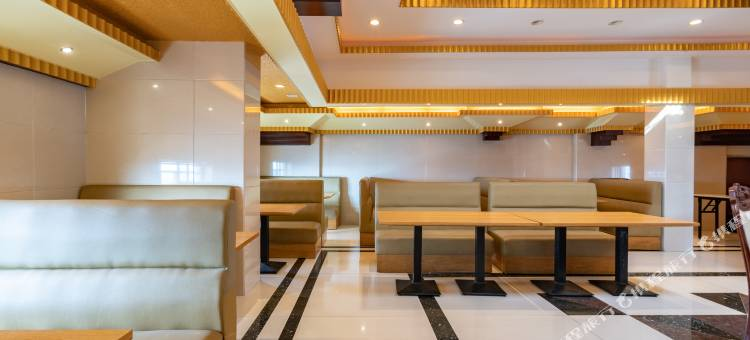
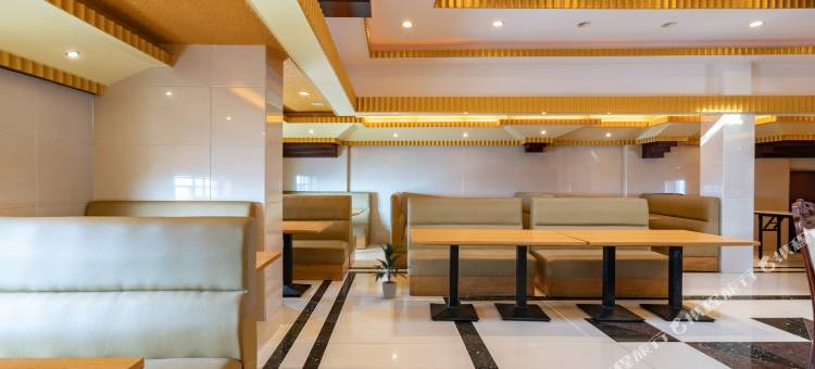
+ indoor plant [371,241,413,300]
